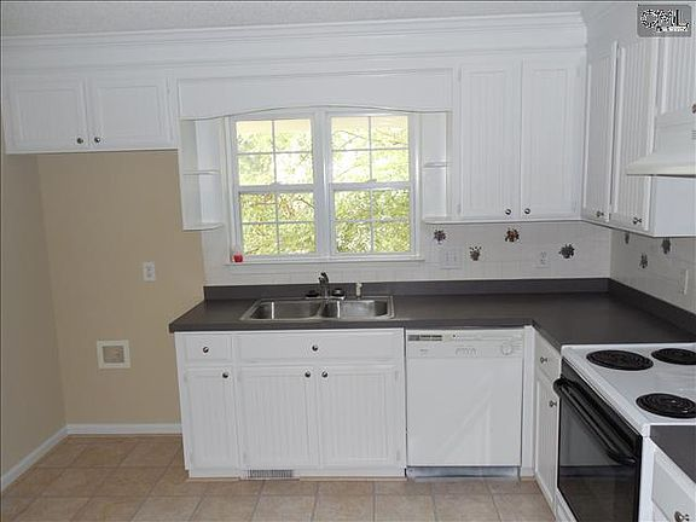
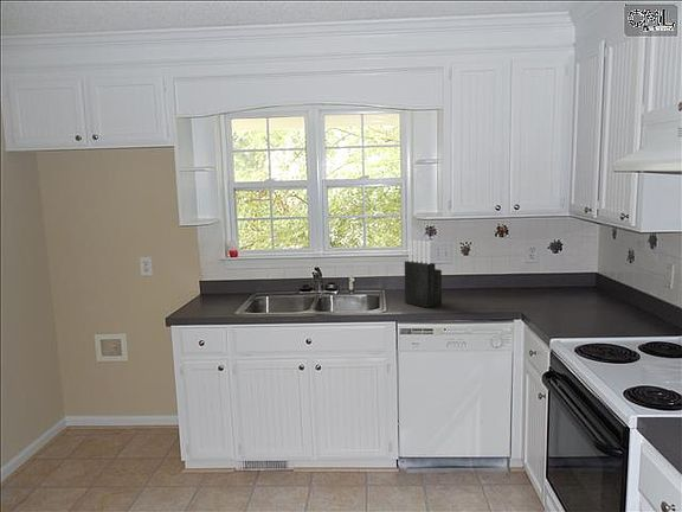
+ knife block [404,239,443,309]
